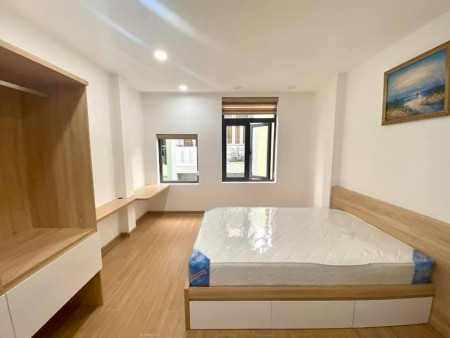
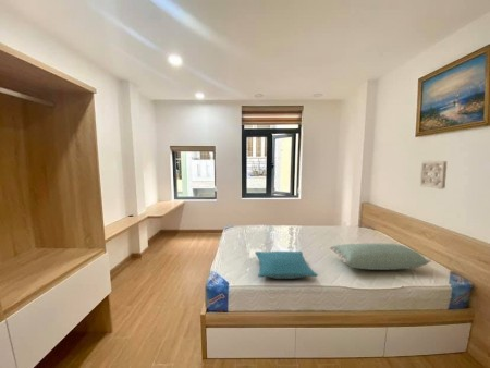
+ wall ornament [419,160,448,191]
+ pillow [254,250,319,280]
+ pillow [328,242,432,271]
